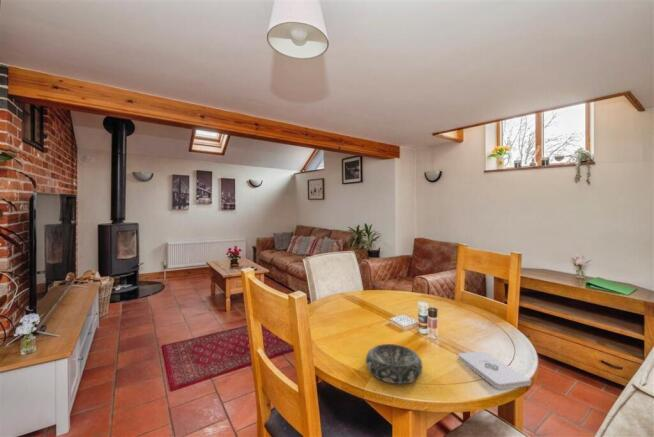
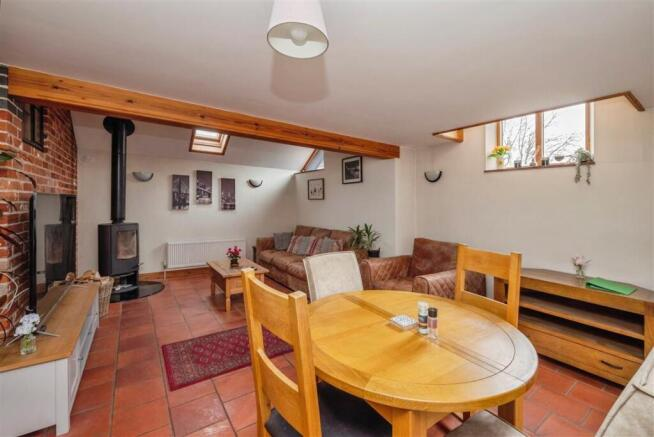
- decorative bowl [365,343,424,385]
- notepad [457,350,532,390]
